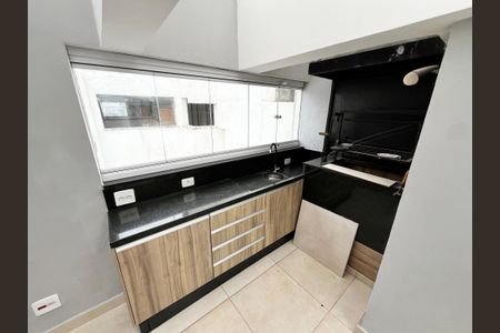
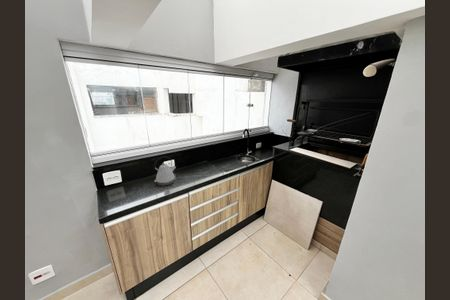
+ kettle [153,155,177,187]
